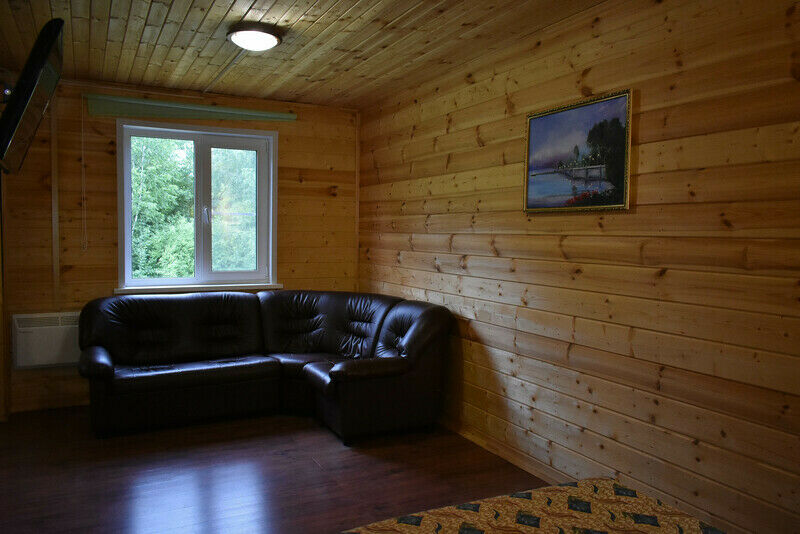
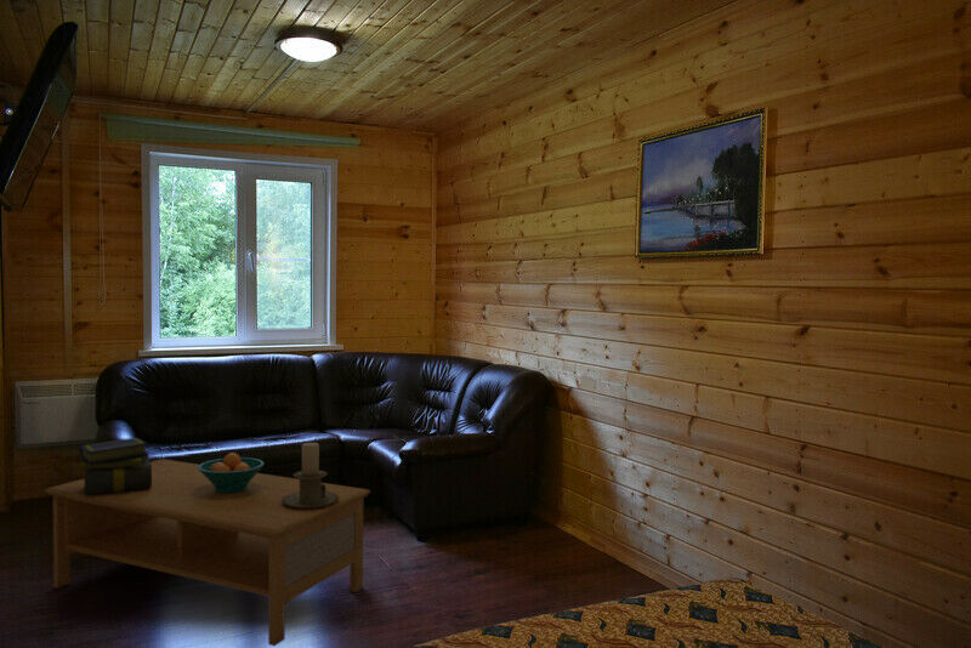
+ candle holder [282,442,339,508]
+ stack of books [79,437,152,495]
+ fruit bowl [198,451,266,493]
+ coffee table [44,457,371,647]
